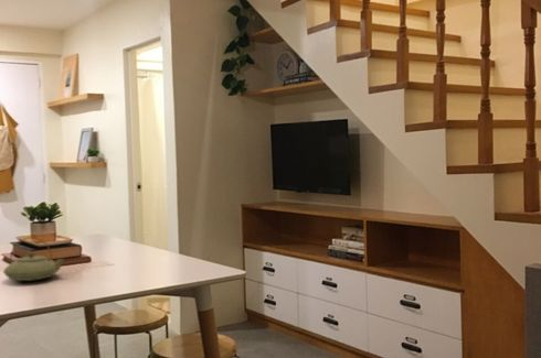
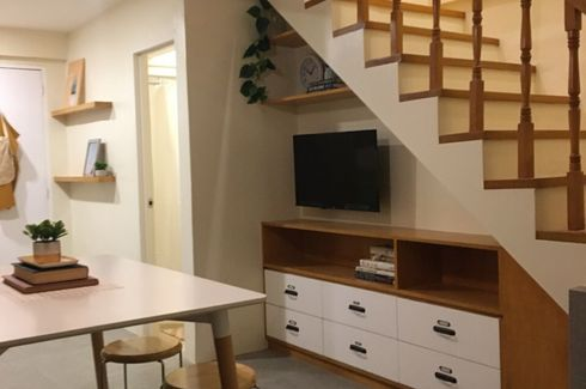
- teapot [2,236,66,282]
